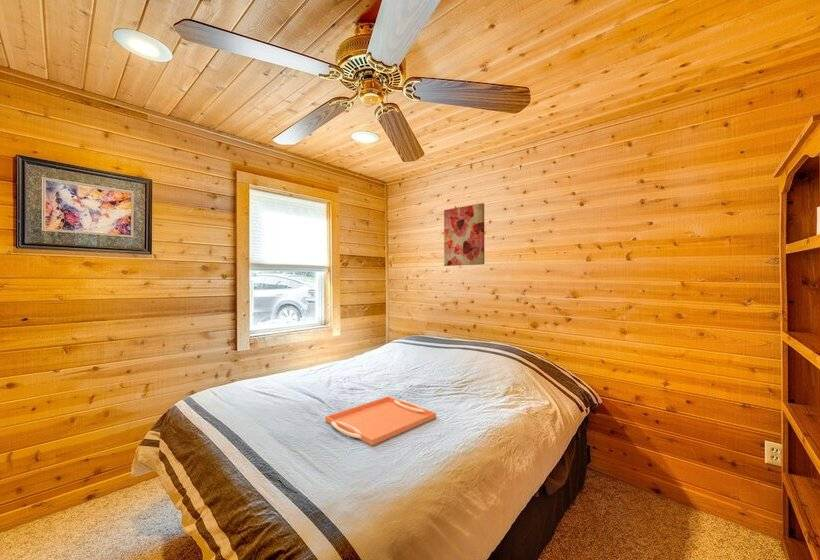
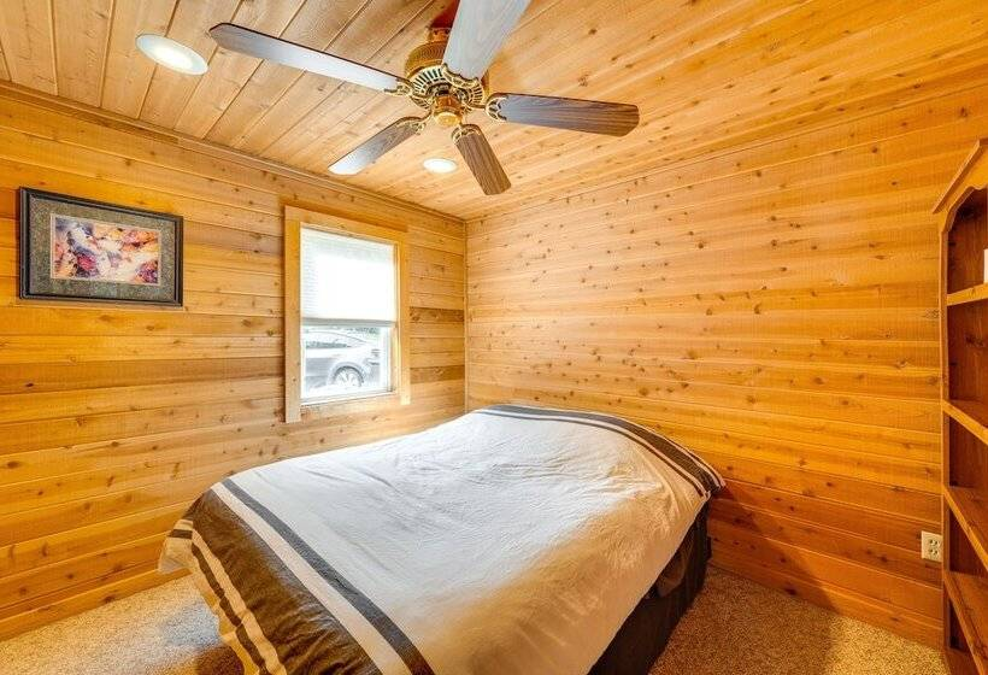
- serving tray [324,395,437,446]
- wall art [443,202,485,267]
